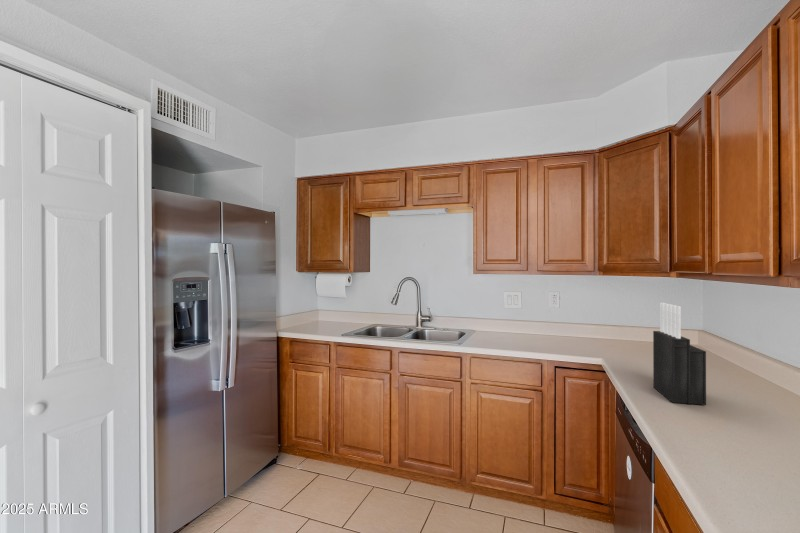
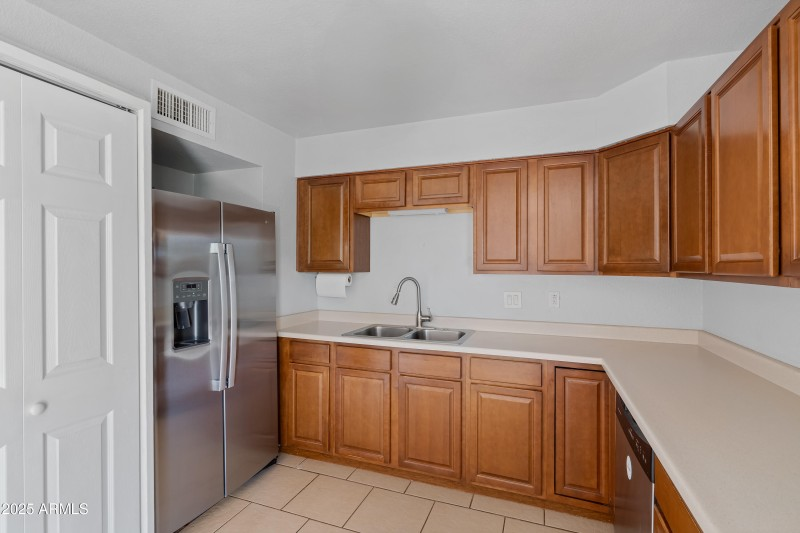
- knife block [652,302,707,406]
